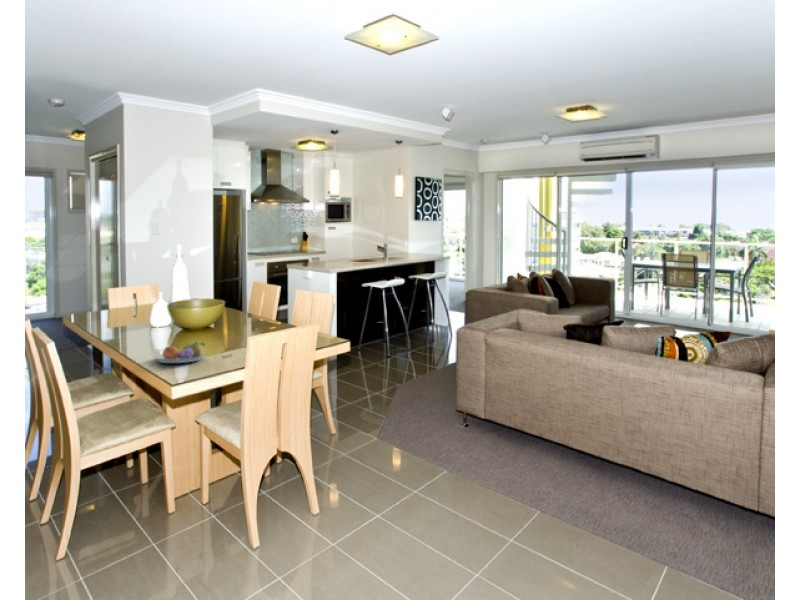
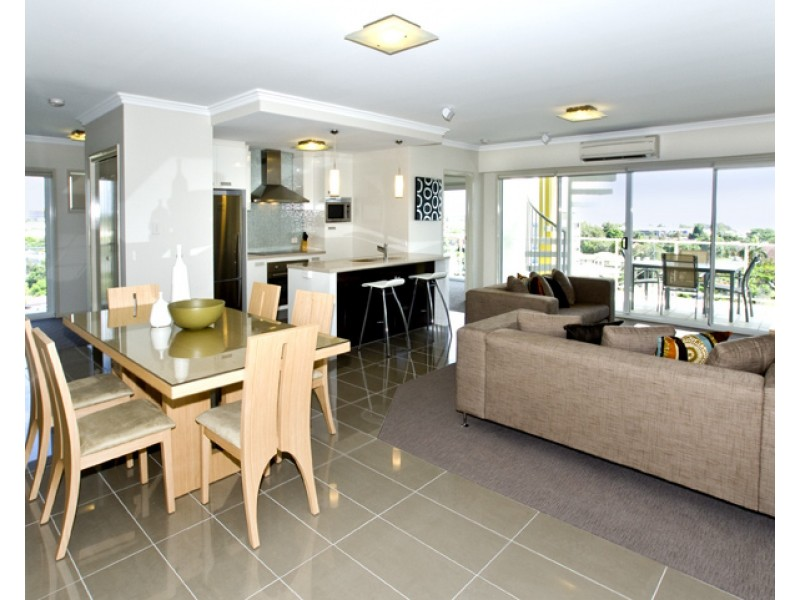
- fruit bowl [152,341,206,364]
